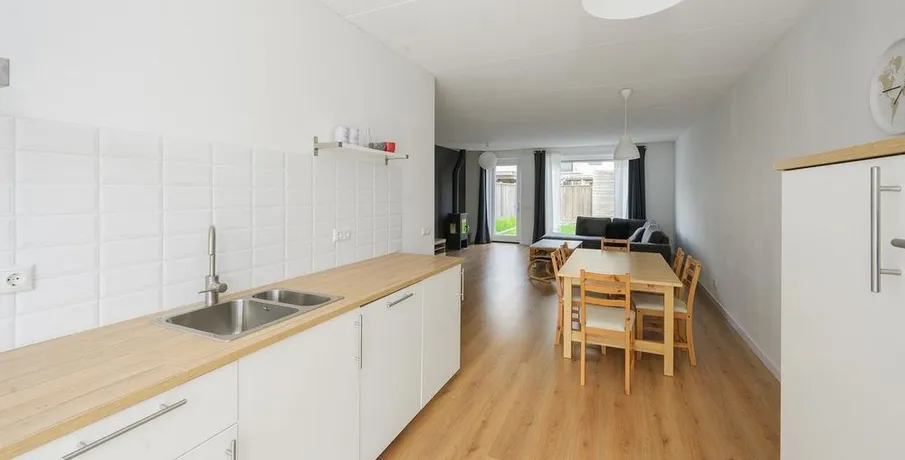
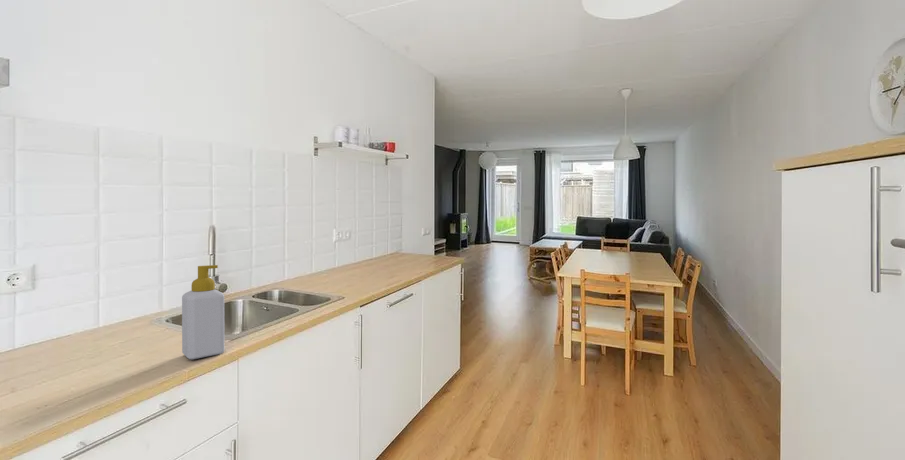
+ soap bottle [181,264,225,360]
